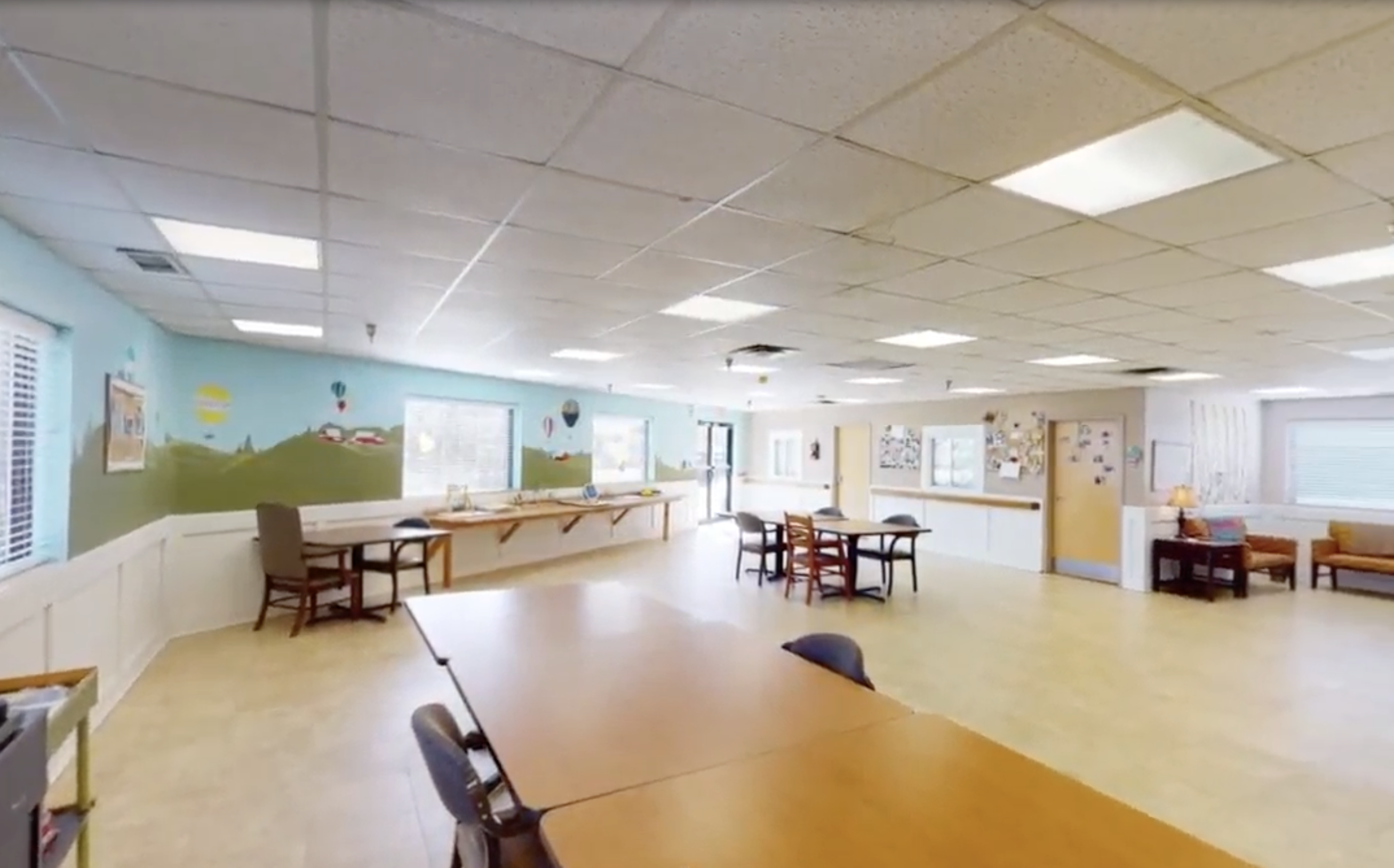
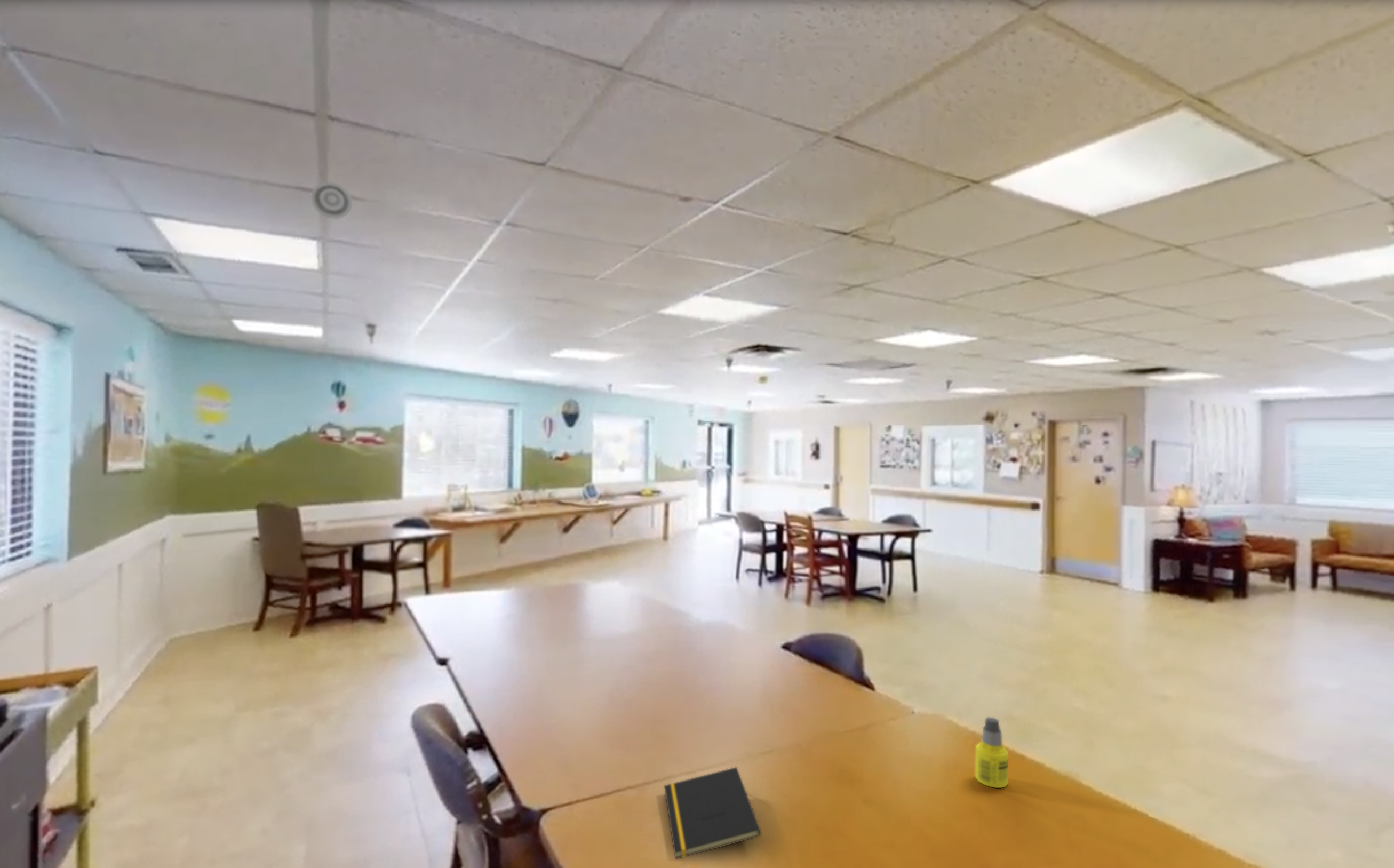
+ bottle [975,717,1009,789]
+ smoke detector [310,181,353,219]
+ notepad [664,767,762,859]
